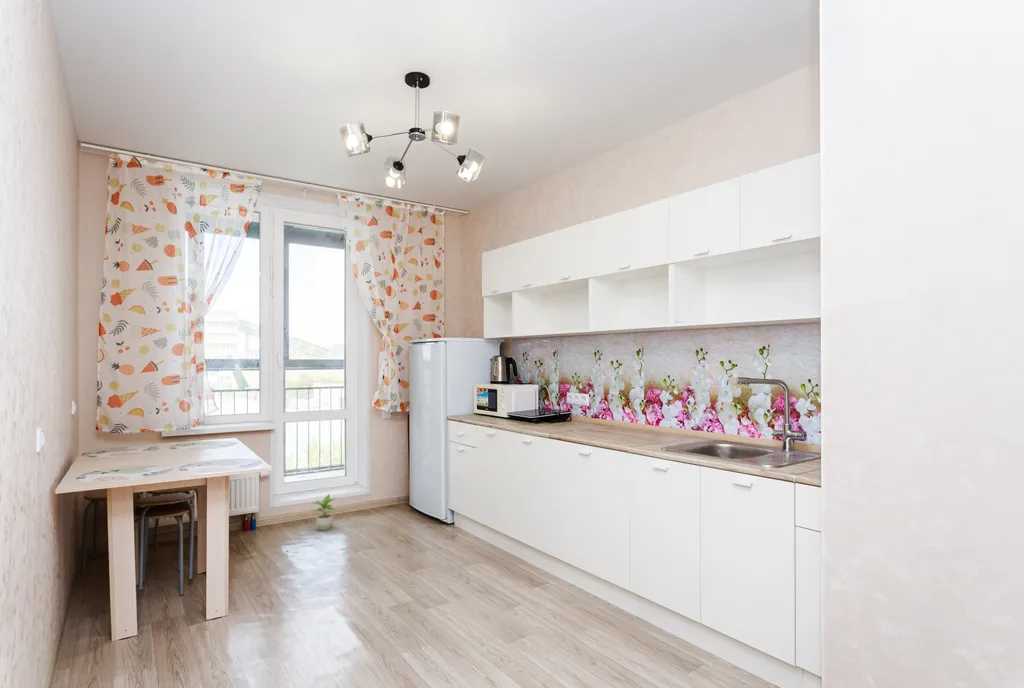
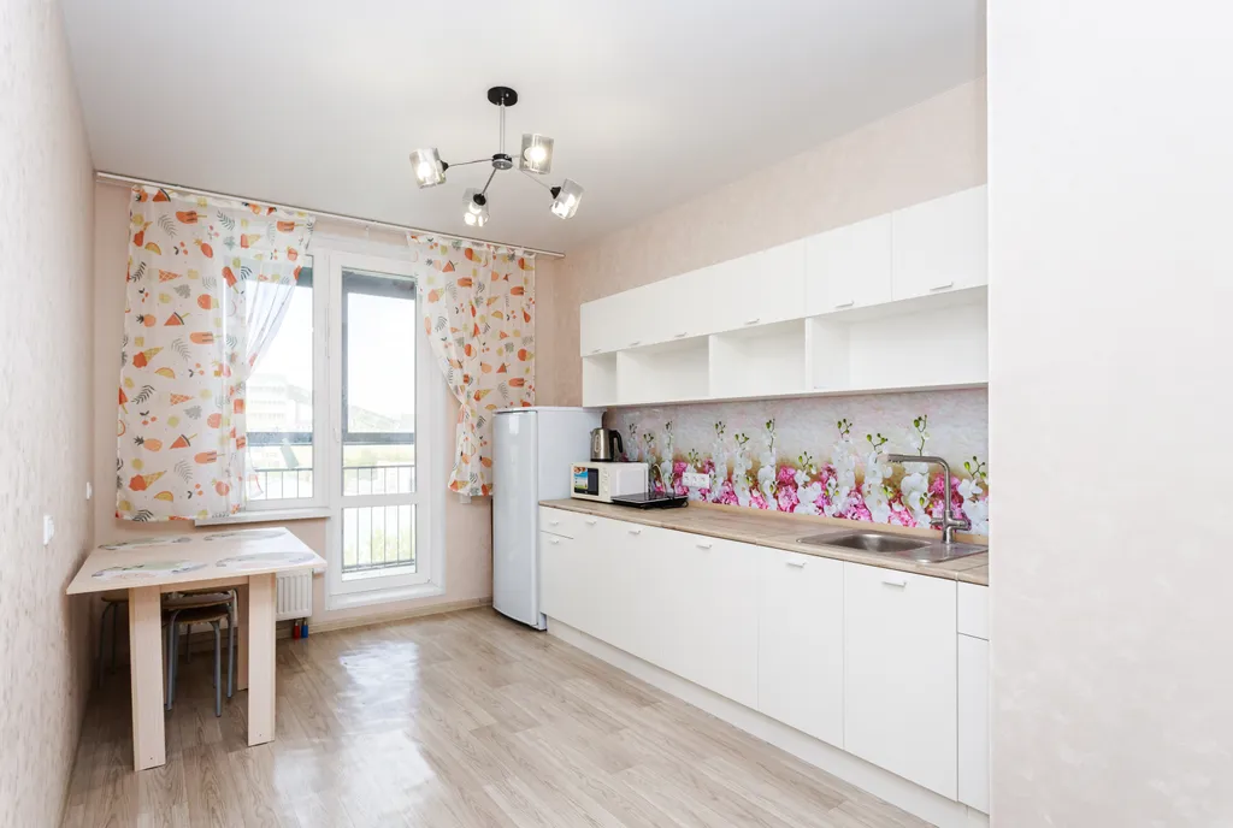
- potted plant [310,492,339,531]
